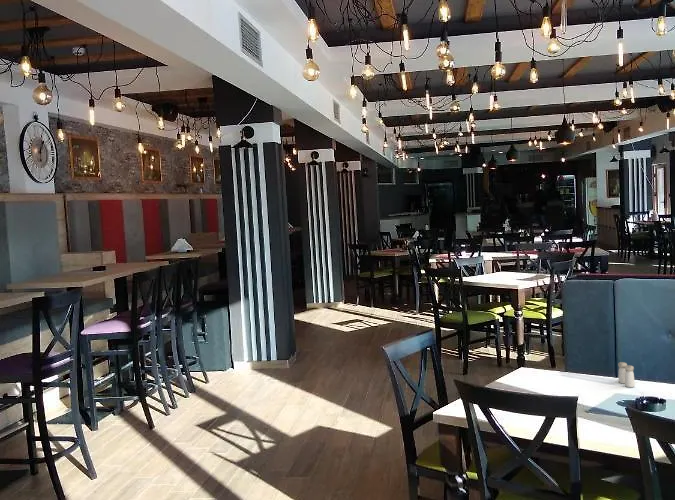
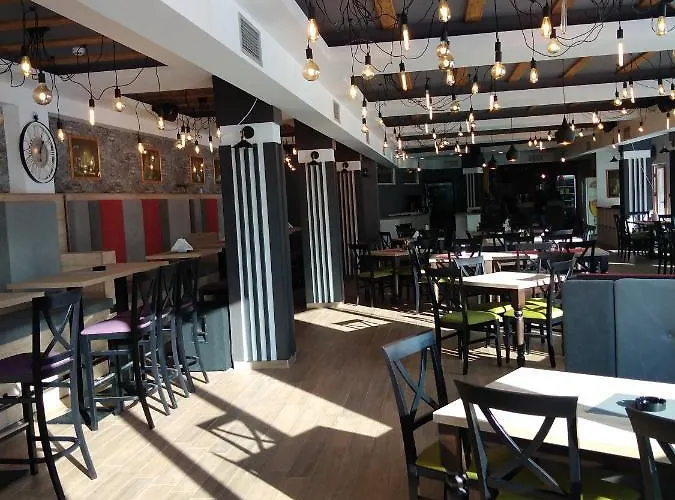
- salt and pepper shaker [617,361,636,388]
